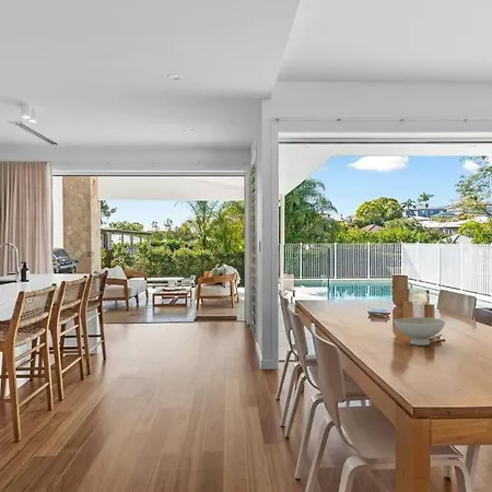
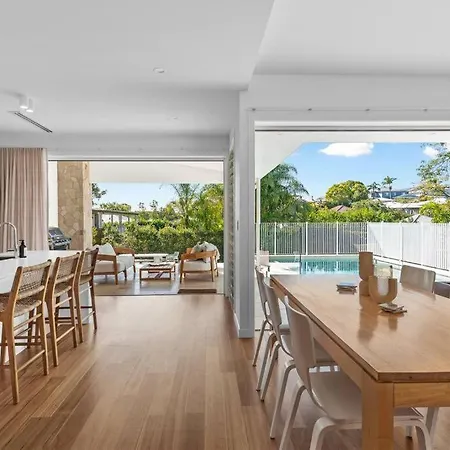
- bowl [393,316,446,347]
